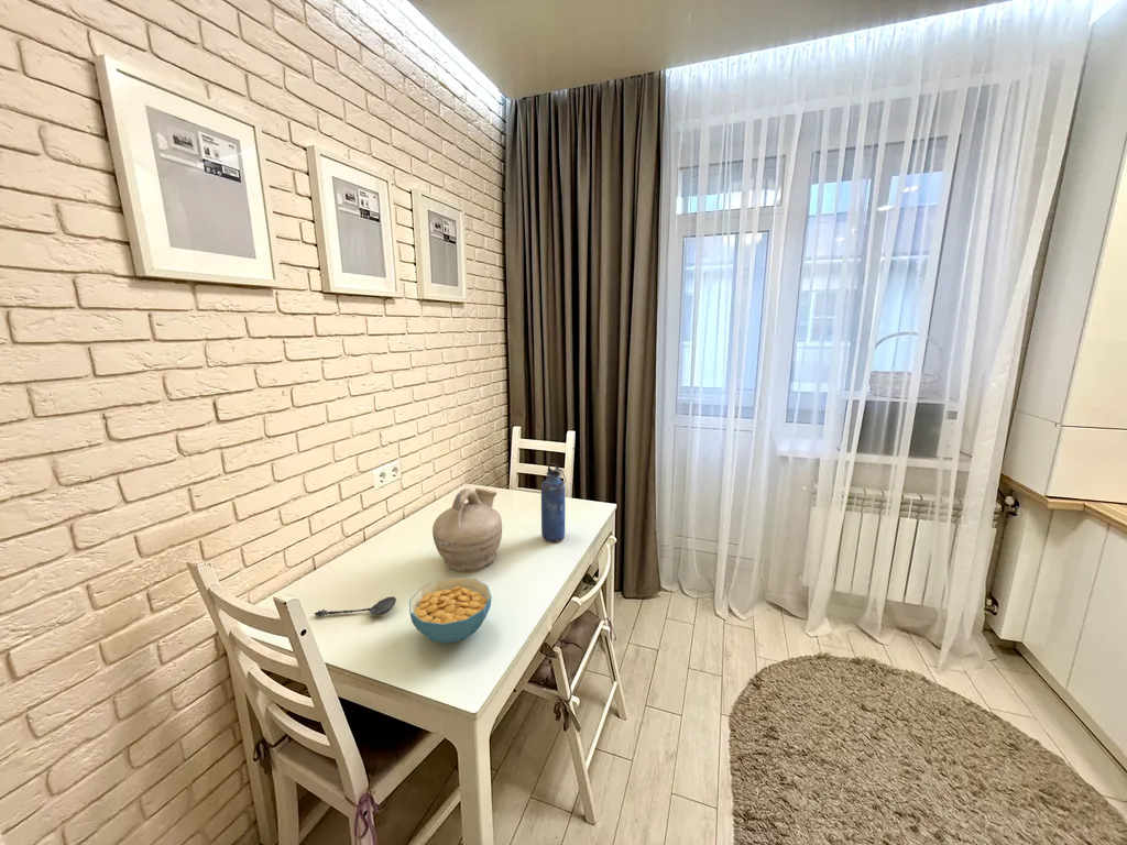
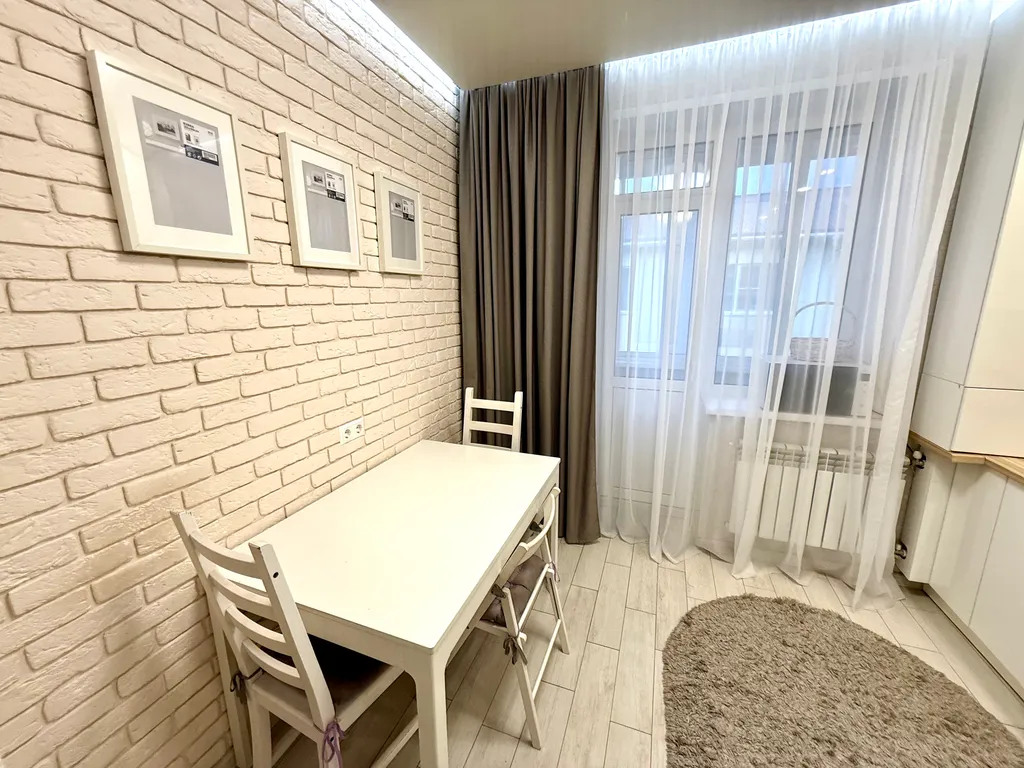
- spoon [313,595,397,617]
- water bottle [540,462,567,542]
- cereal bowl [408,575,492,645]
- teapot [431,487,503,573]
